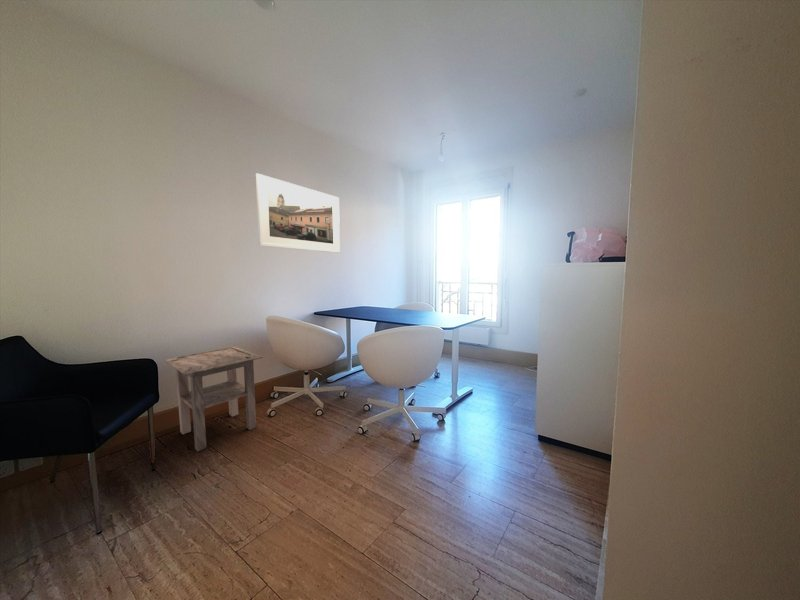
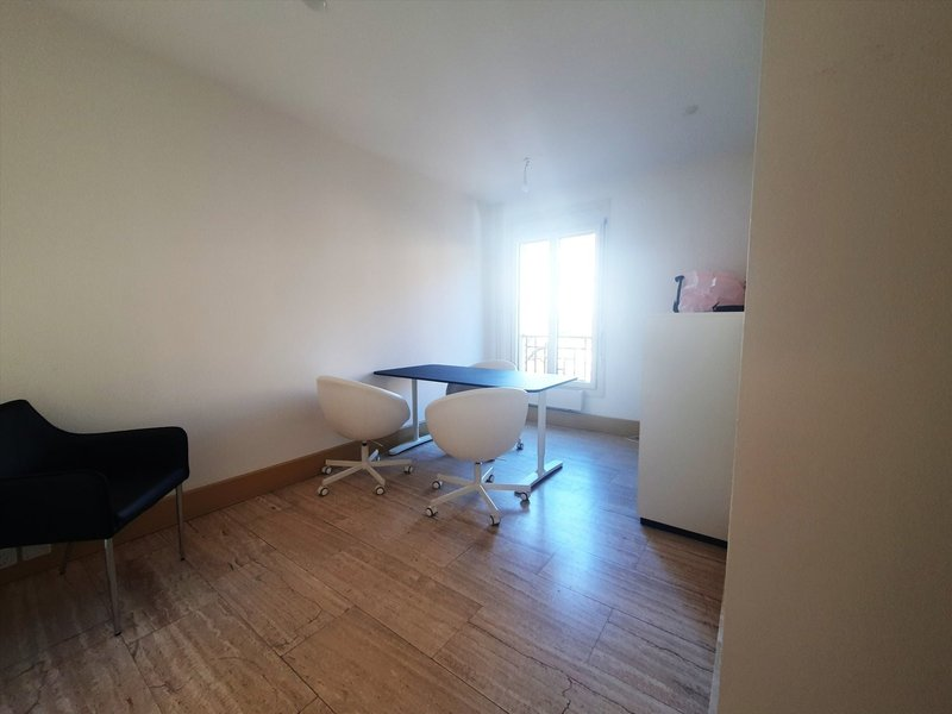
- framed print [255,172,341,254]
- side table [163,346,264,452]
